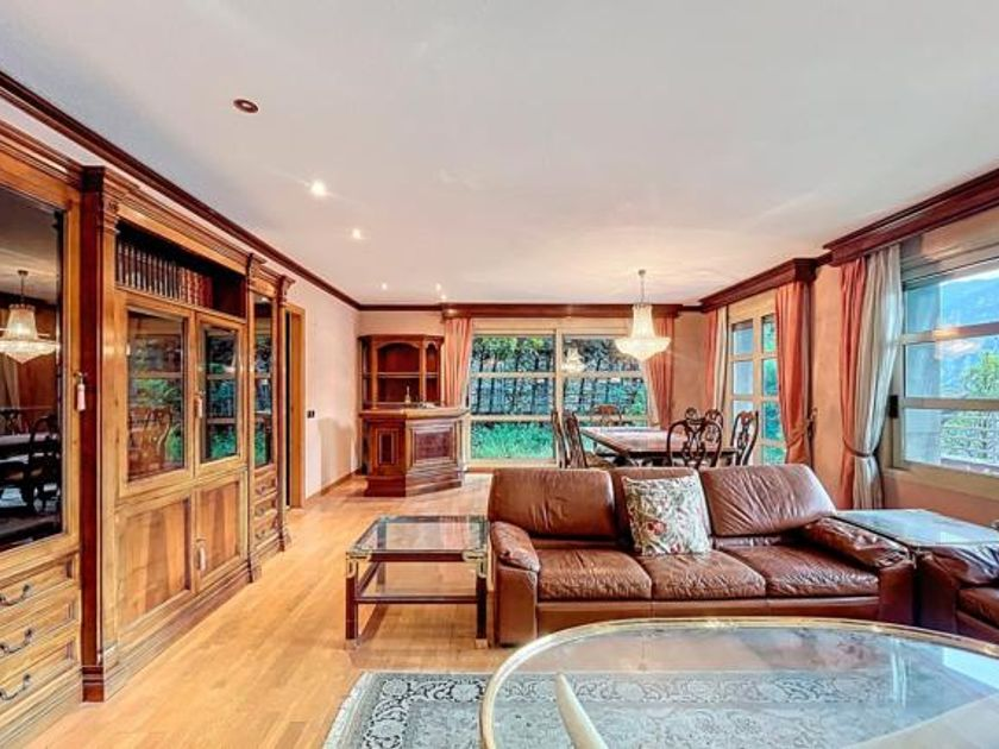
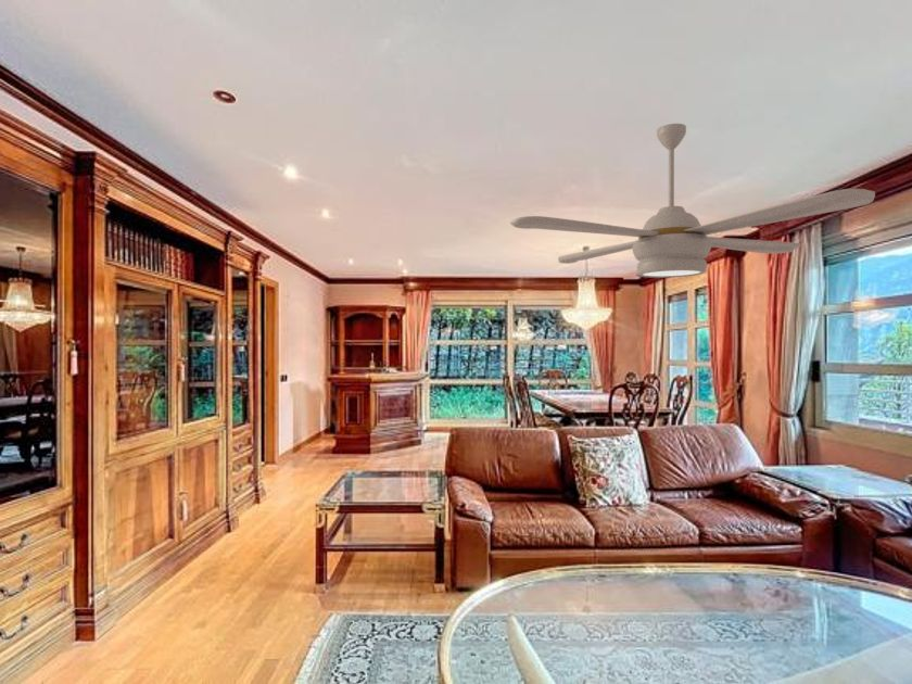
+ ceiling fan [509,123,876,279]
